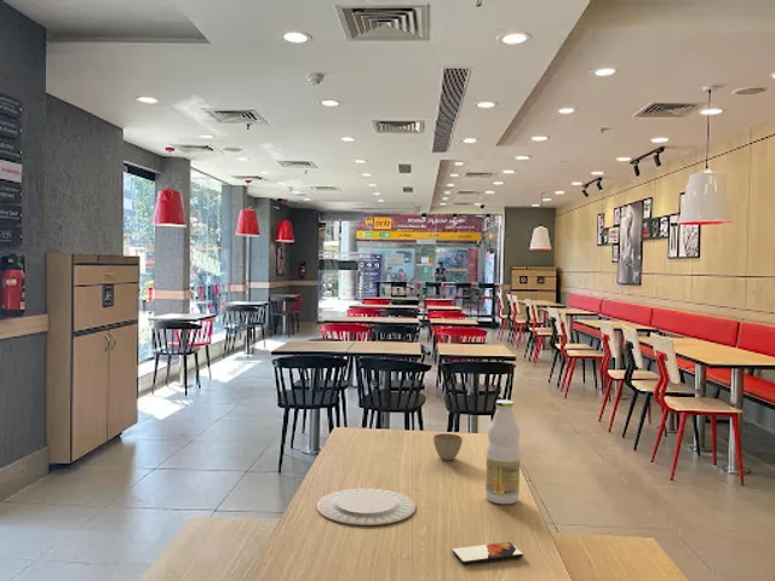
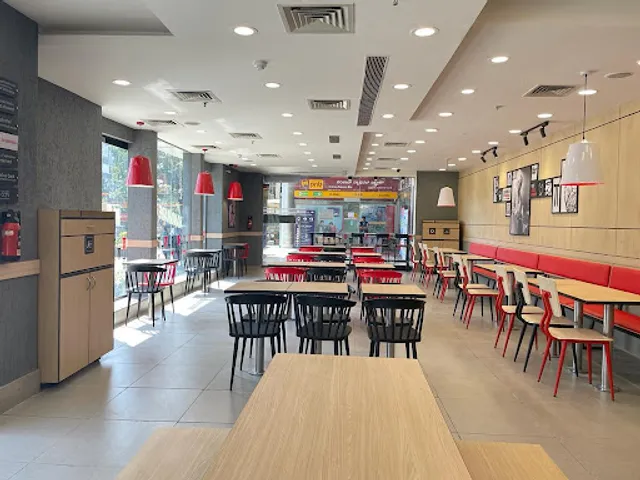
- smartphone [452,541,524,565]
- chinaware [316,487,417,527]
- flower pot [432,432,464,461]
- bottle [484,398,522,505]
